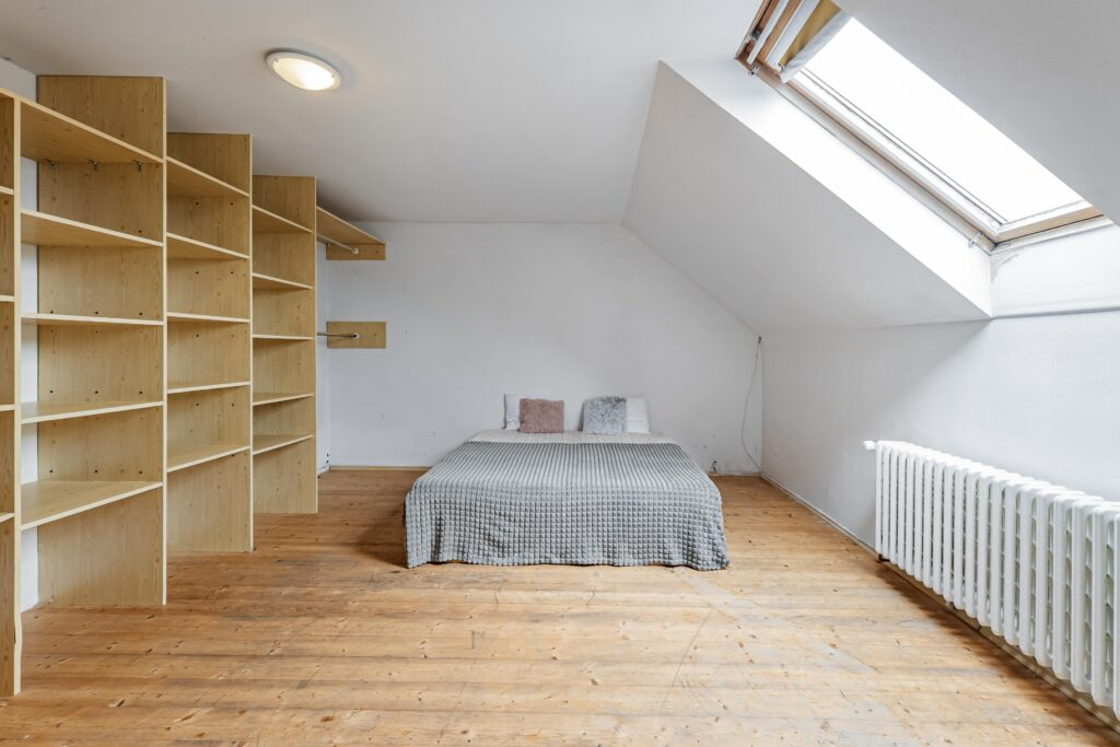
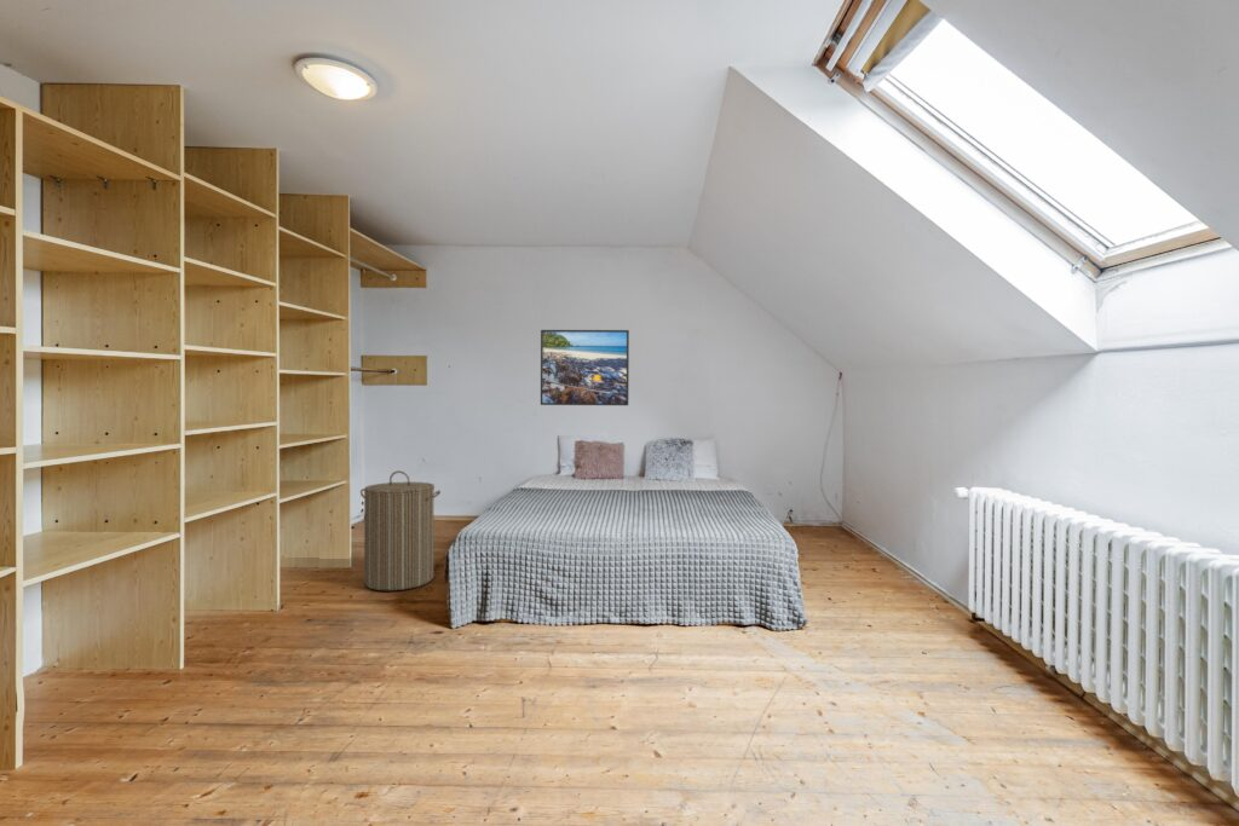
+ laundry hamper [359,469,442,591]
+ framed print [540,329,630,406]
